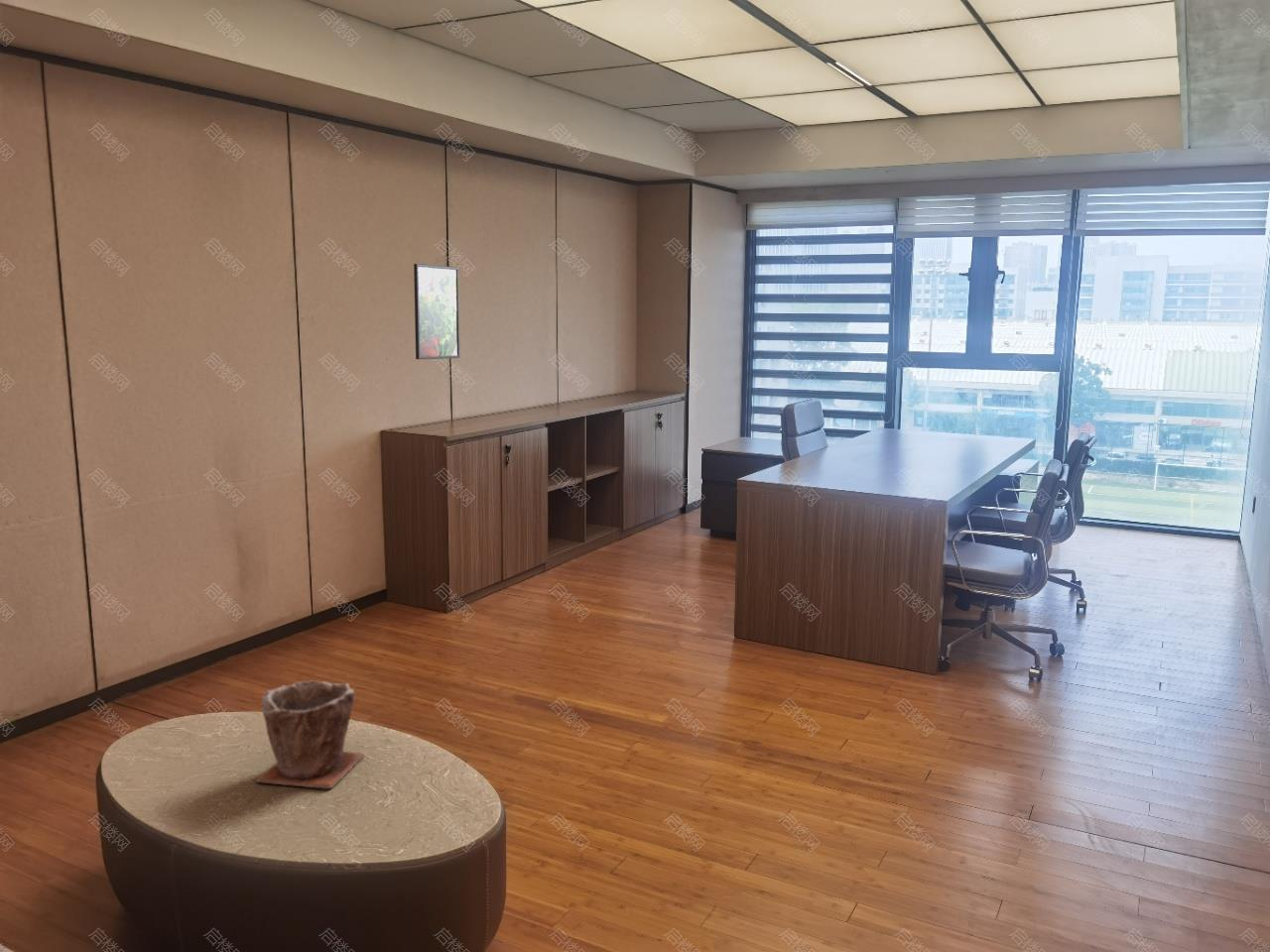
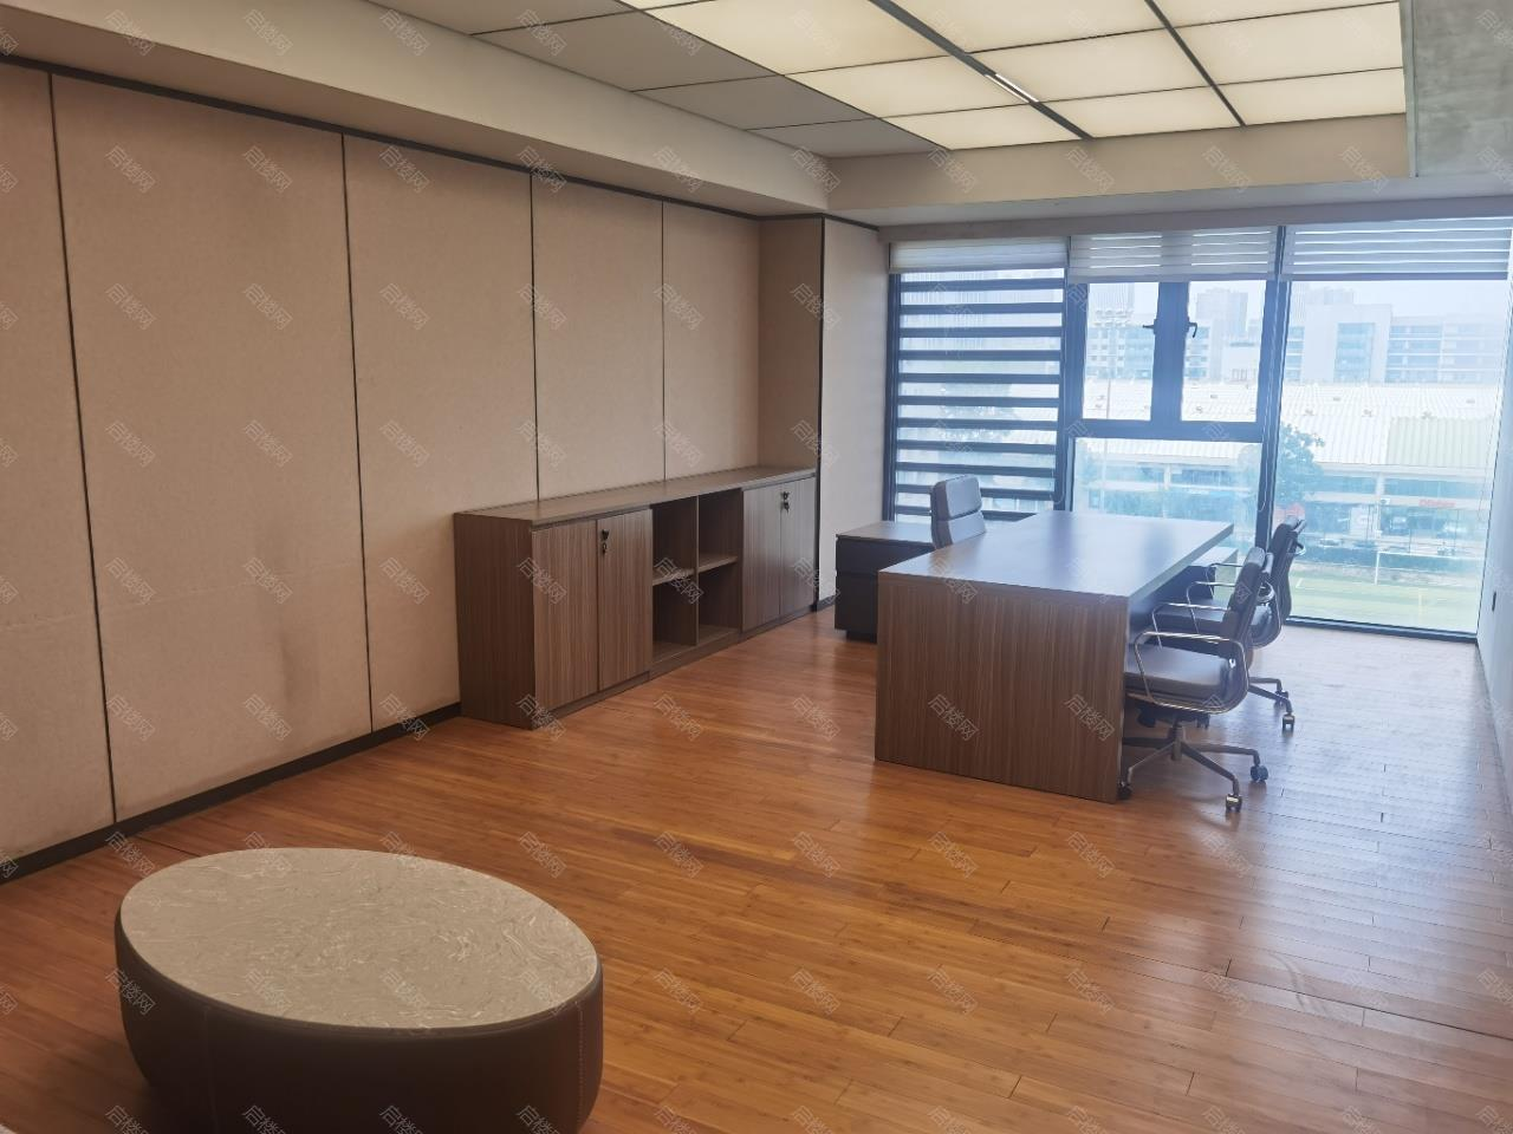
- plant pot [255,680,365,789]
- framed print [413,263,460,360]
